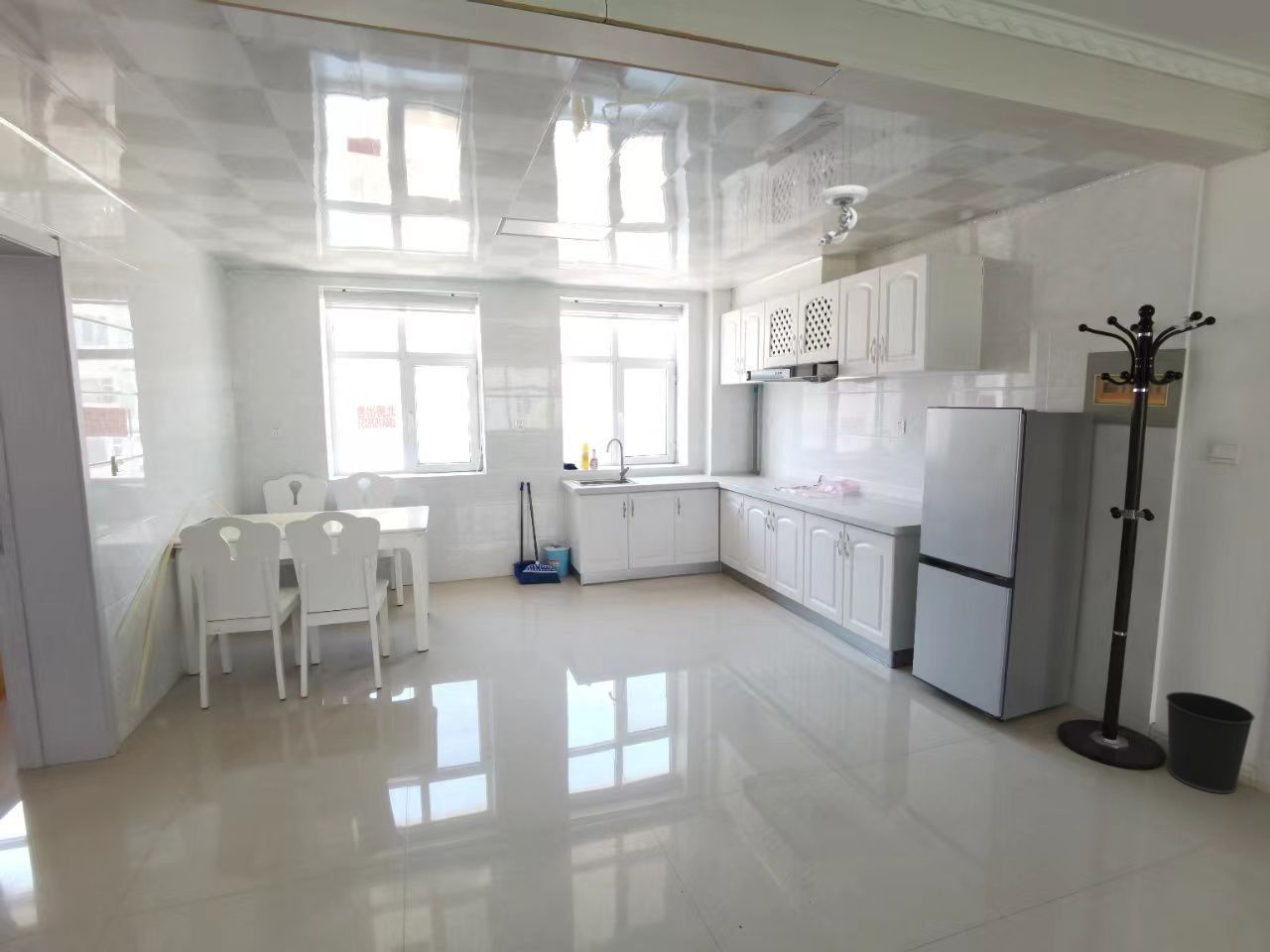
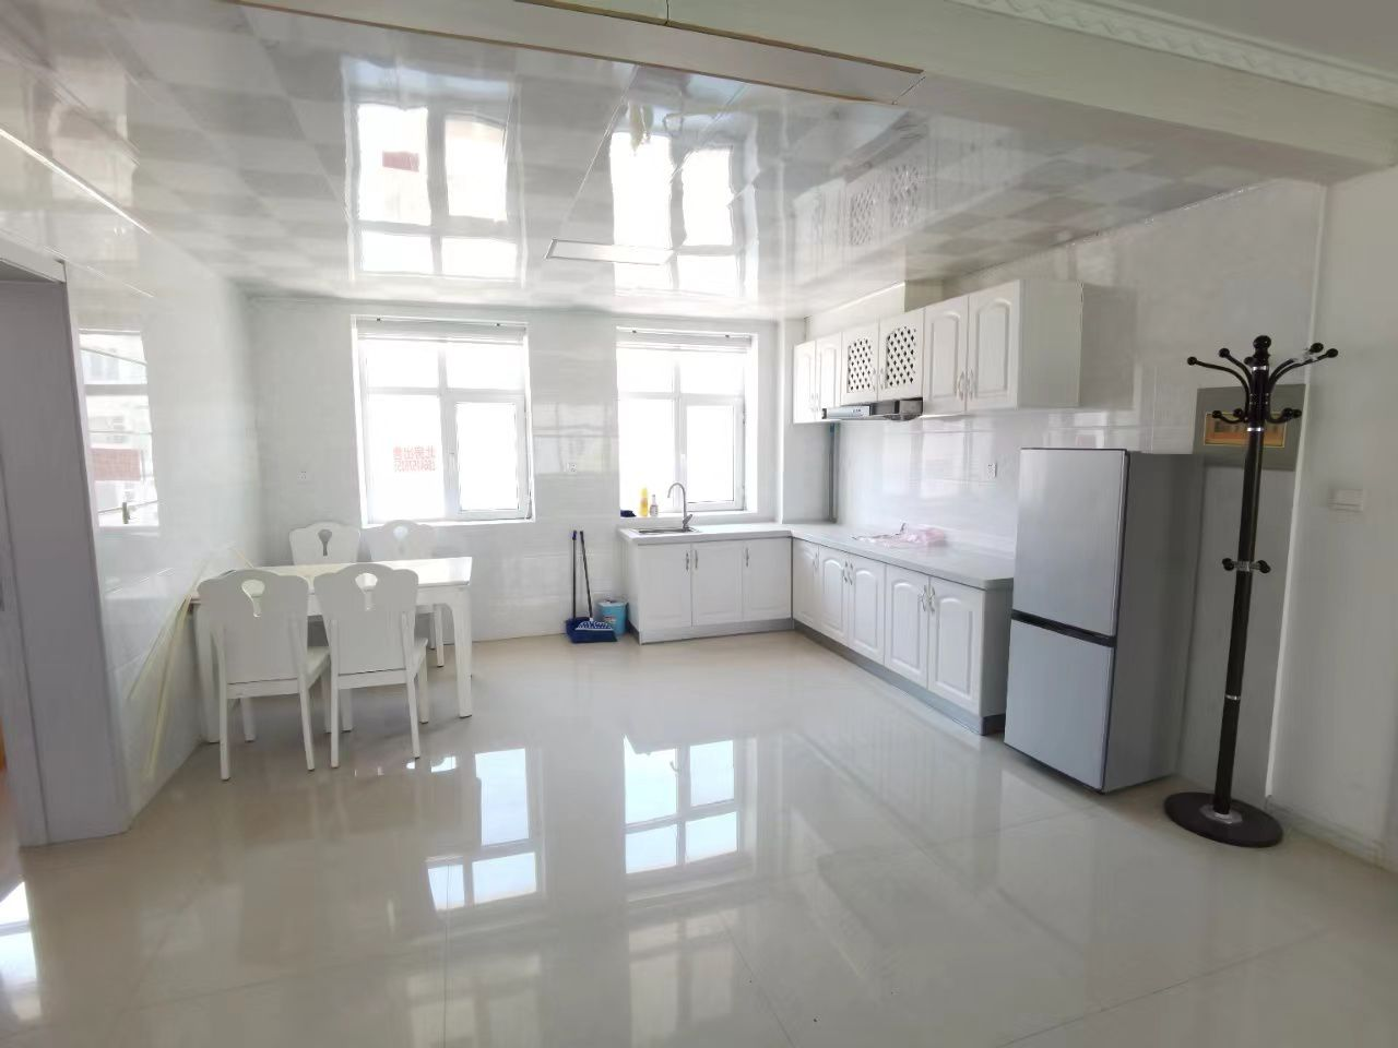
- wastebasket [1165,691,1256,794]
- security camera [818,184,869,247]
